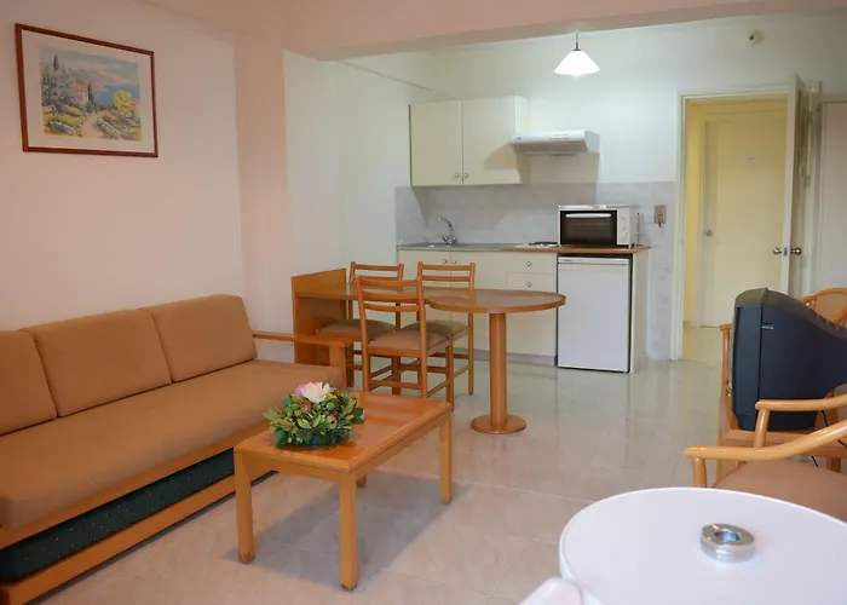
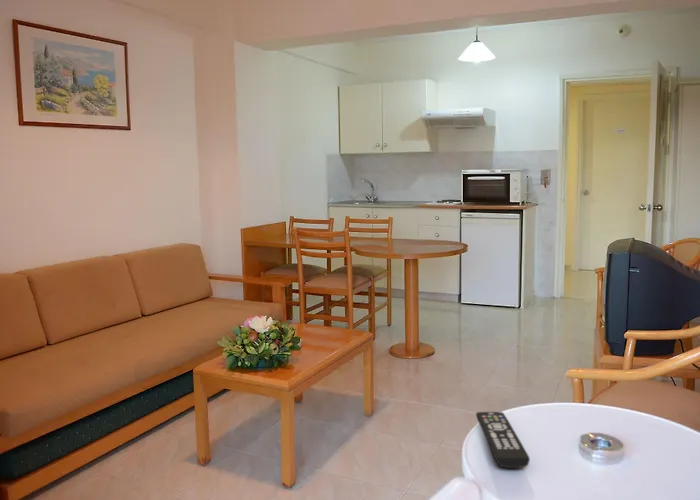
+ remote control [475,411,531,469]
